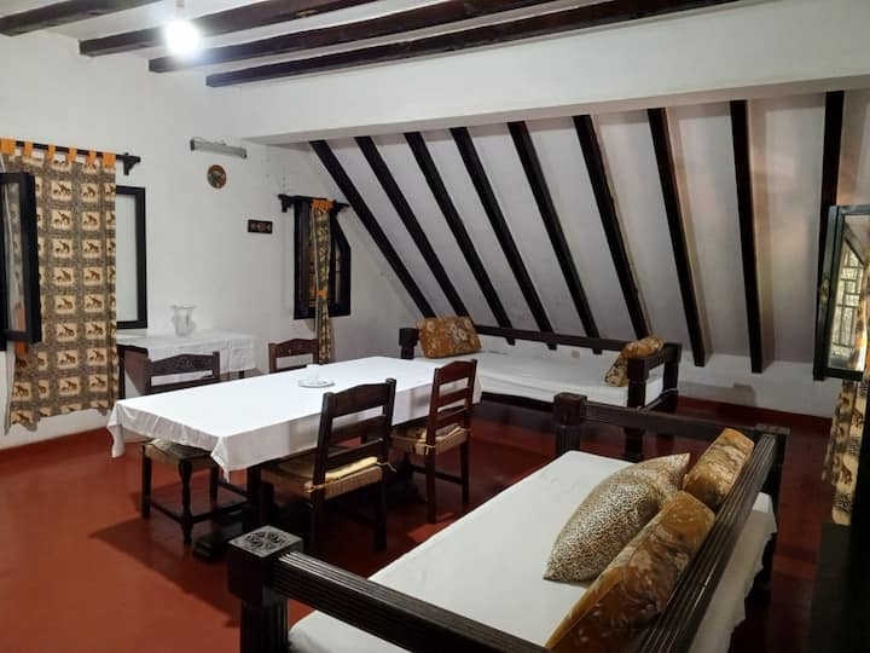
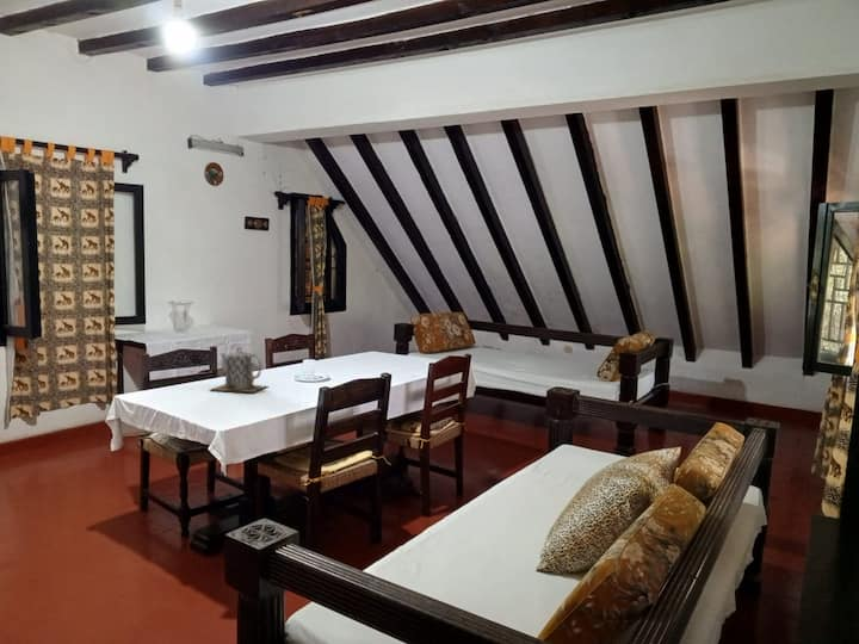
+ teapot [209,346,268,394]
